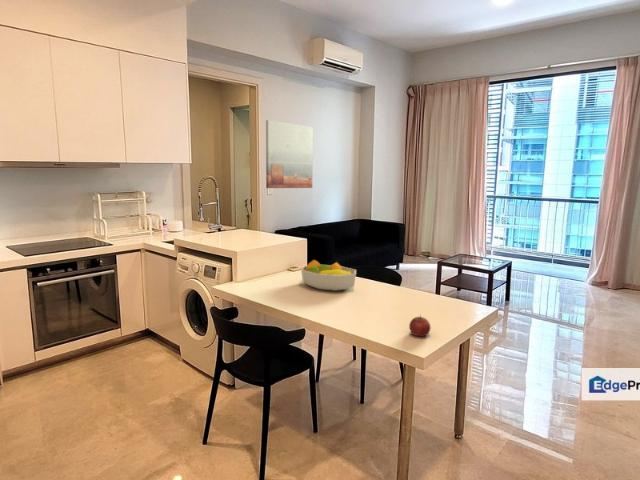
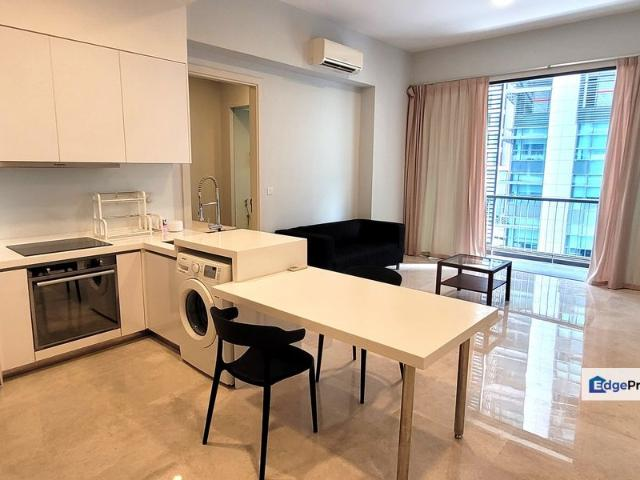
- wall art [265,119,314,189]
- fruit bowl [300,259,357,292]
- apple [408,314,432,337]
